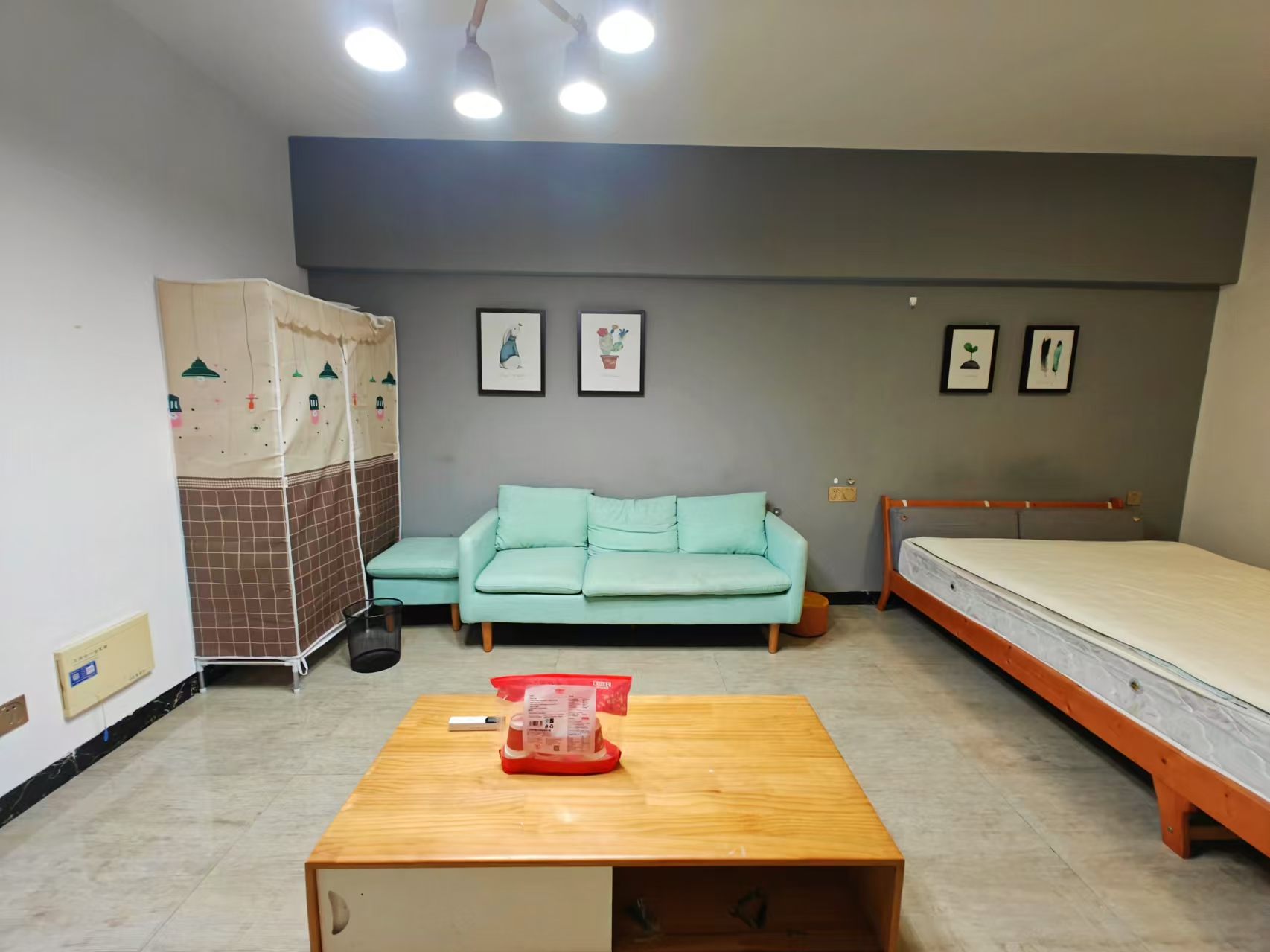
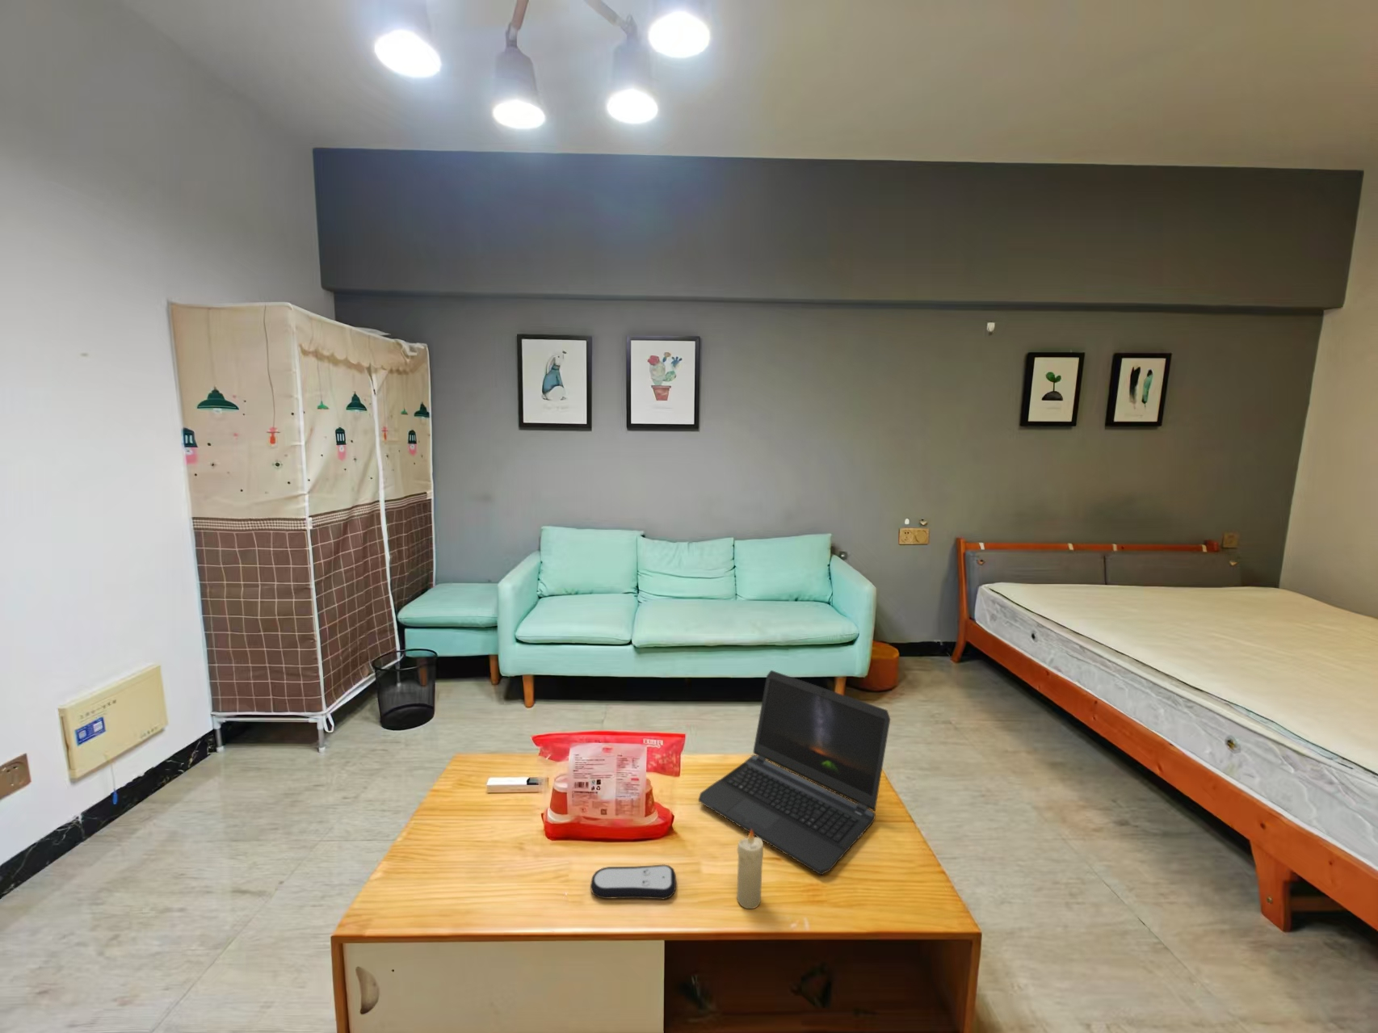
+ candle [736,829,764,909]
+ remote control [589,864,677,900]
+ laptop computer [698,669,891,877]
